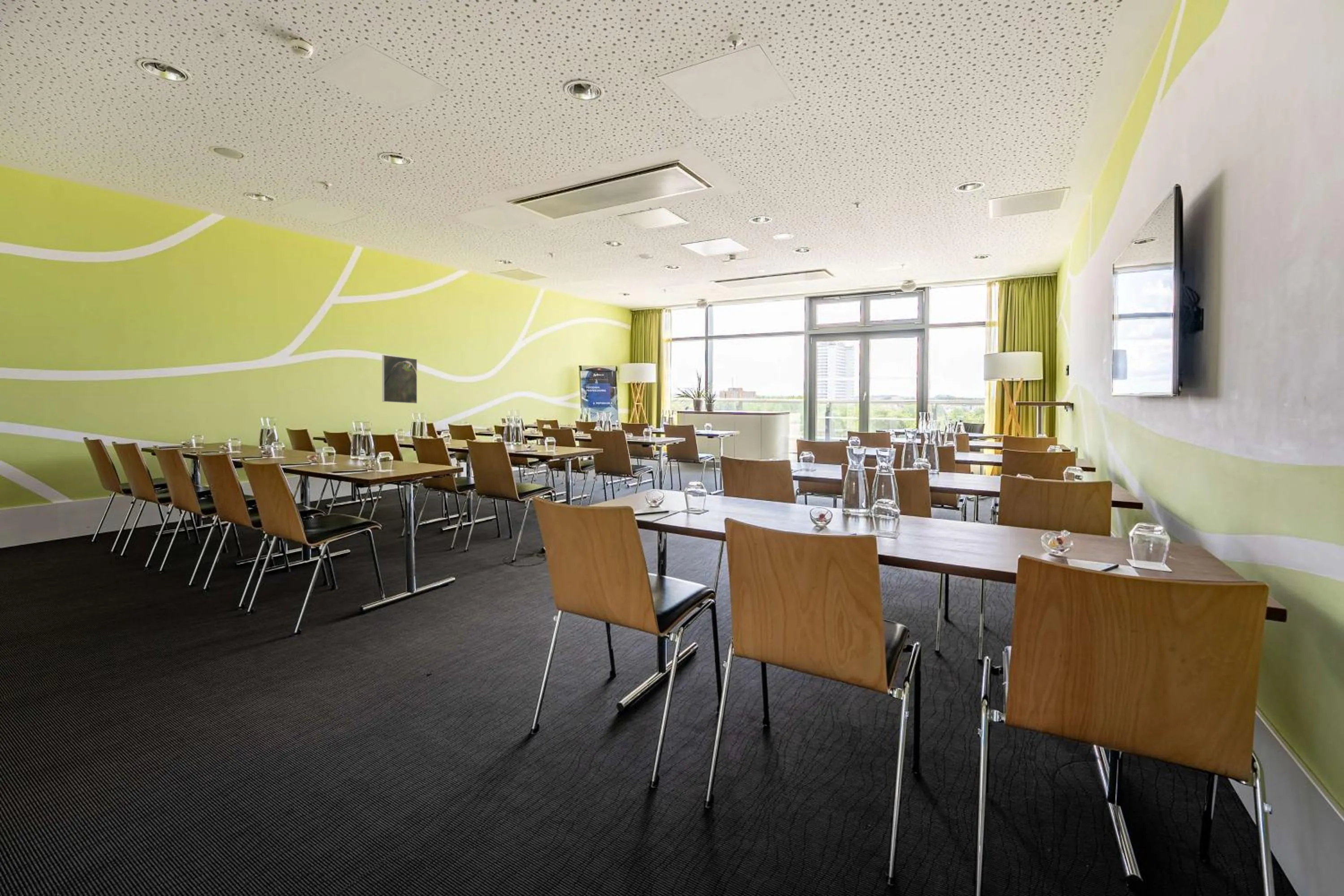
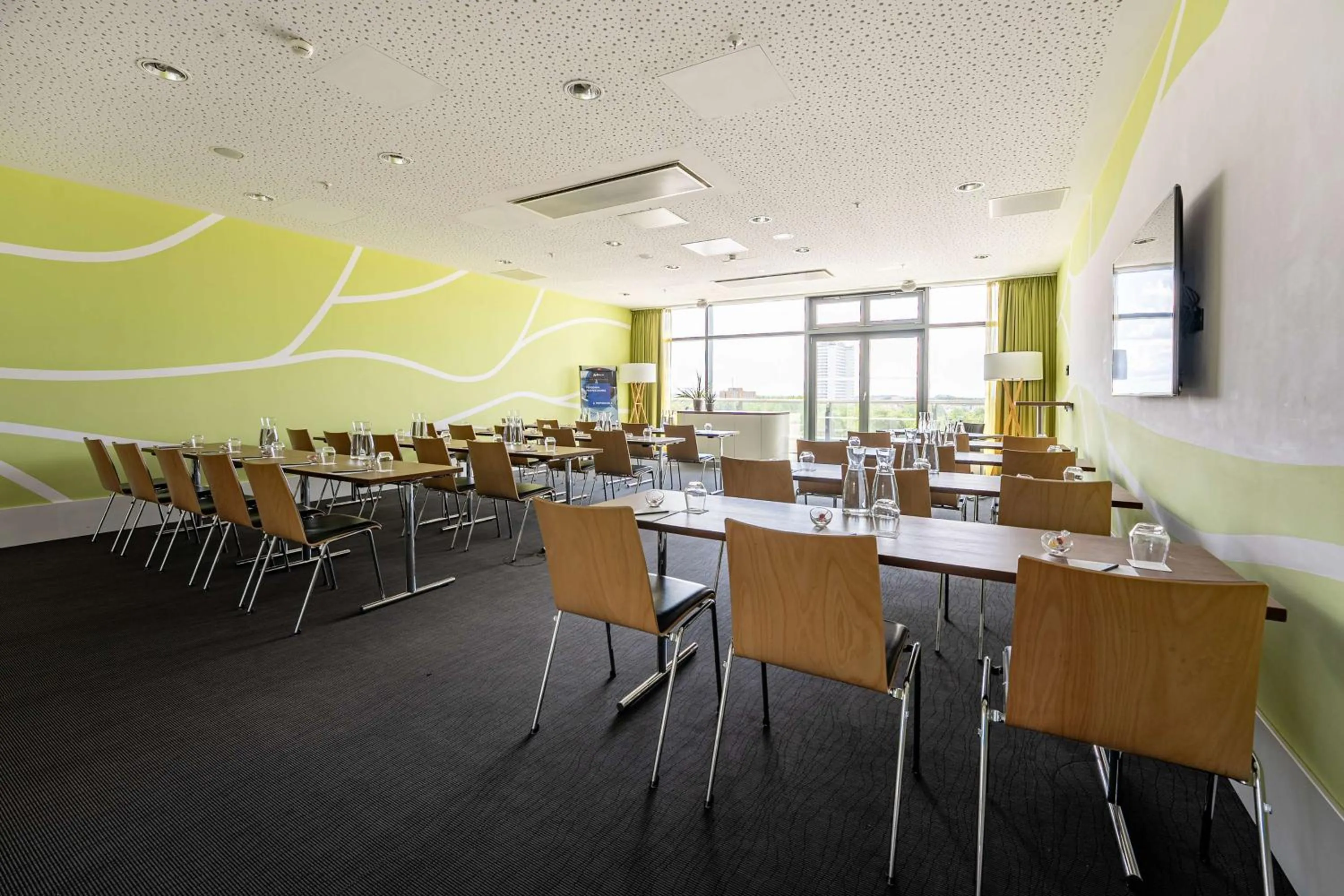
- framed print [382,354,418,404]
